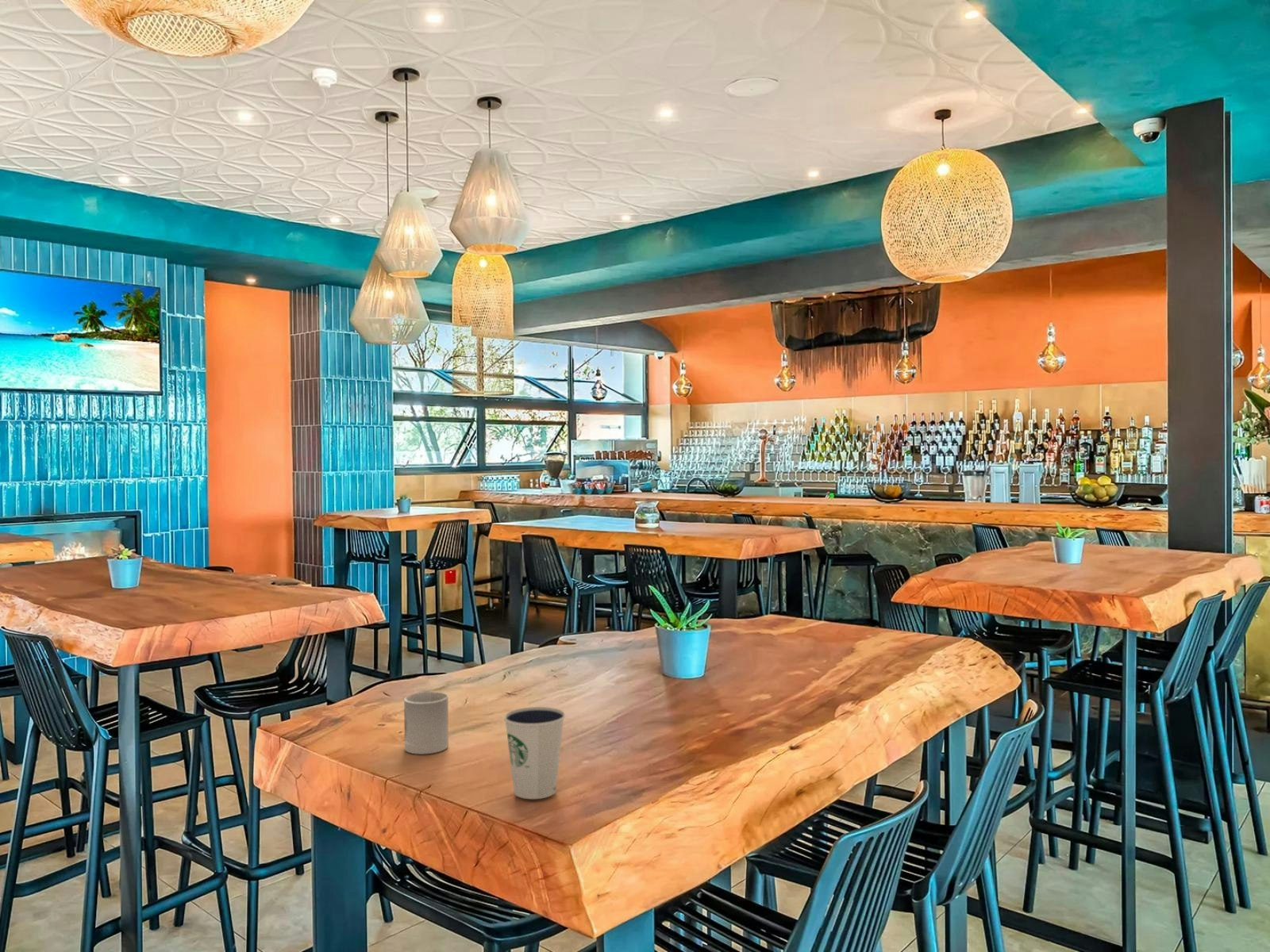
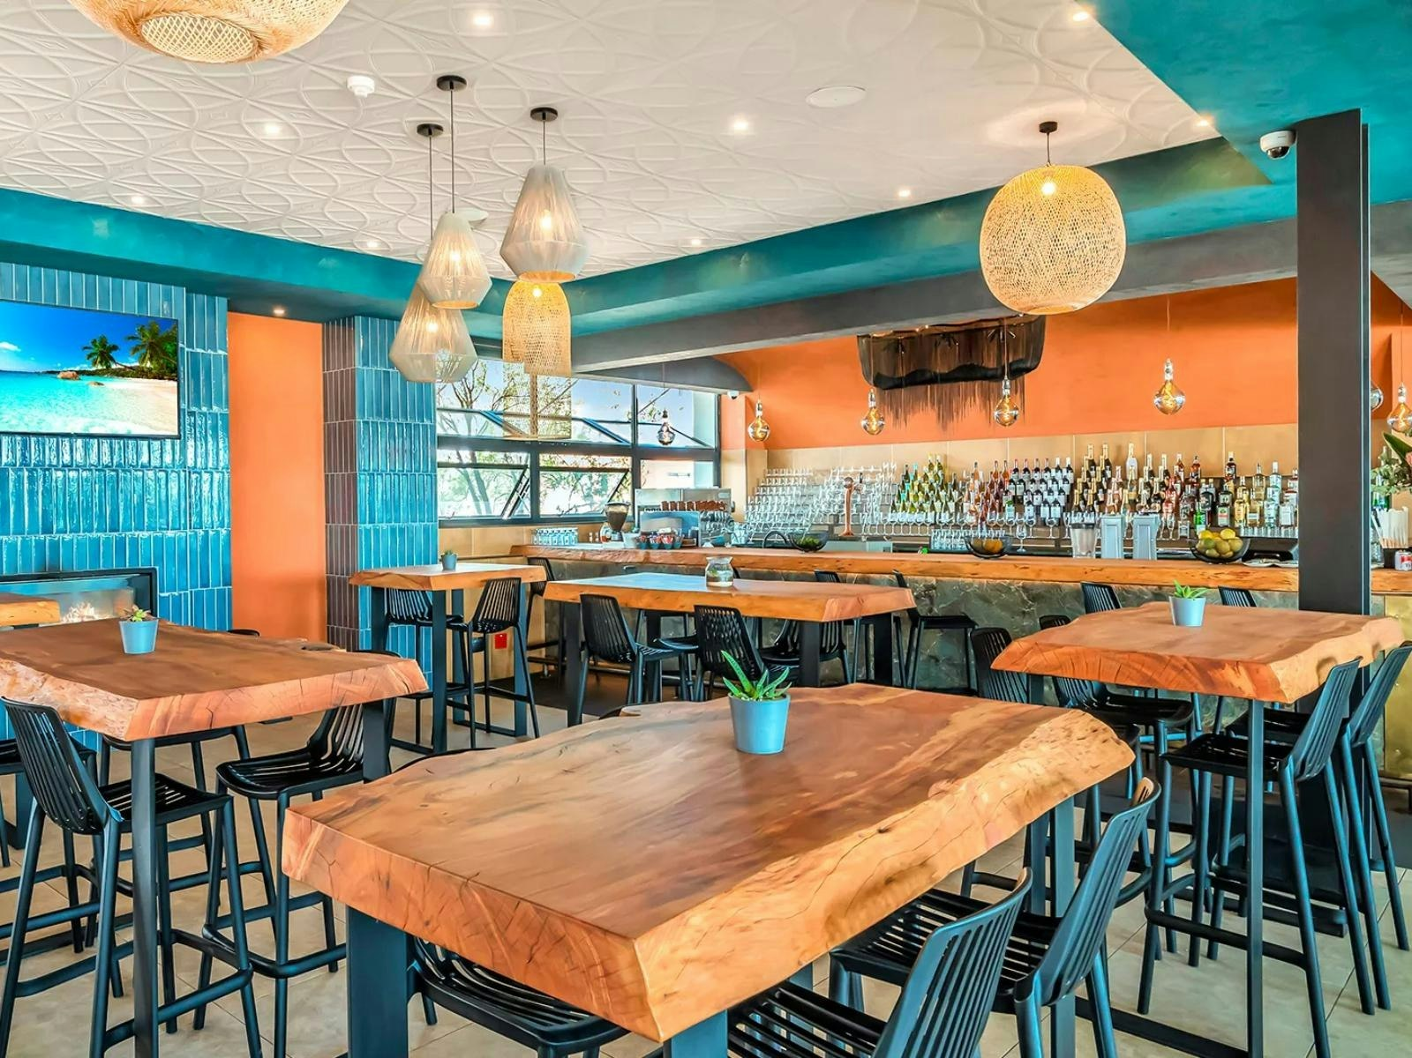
- dixie cup [503,706,566,800]
- cup [403,691,449,755]
